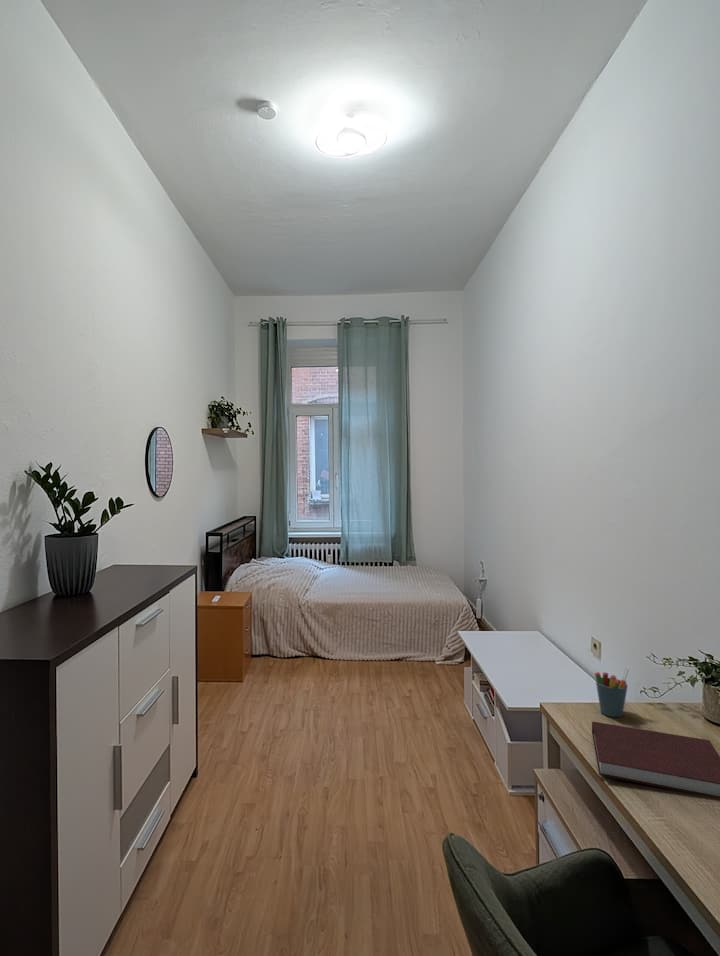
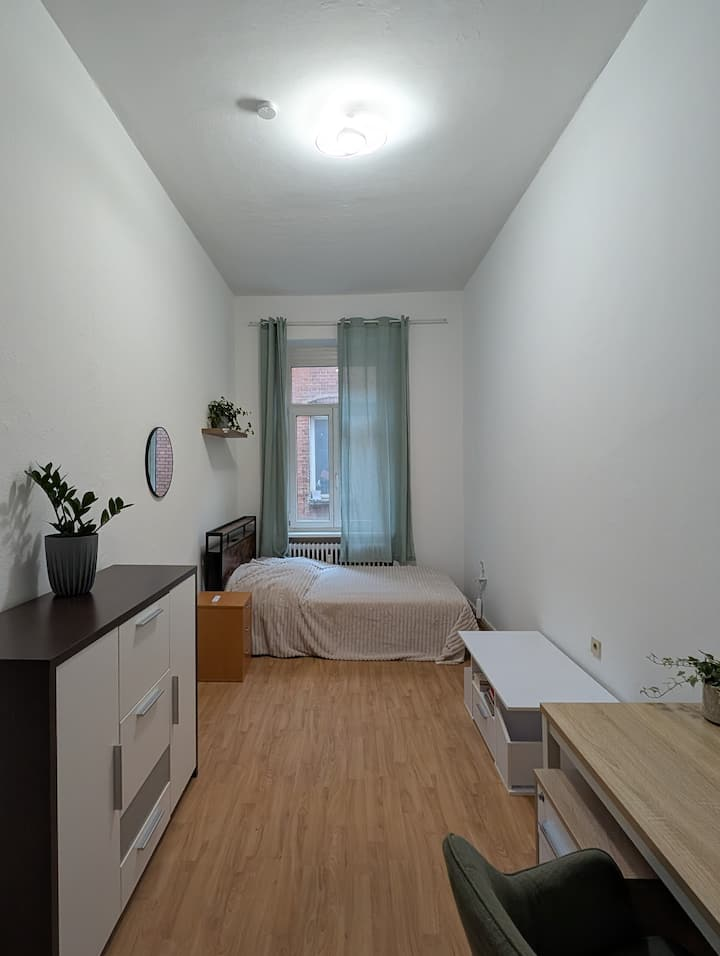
- pen holder [594,666,630,718]
- notebook [591,720,720,799]
